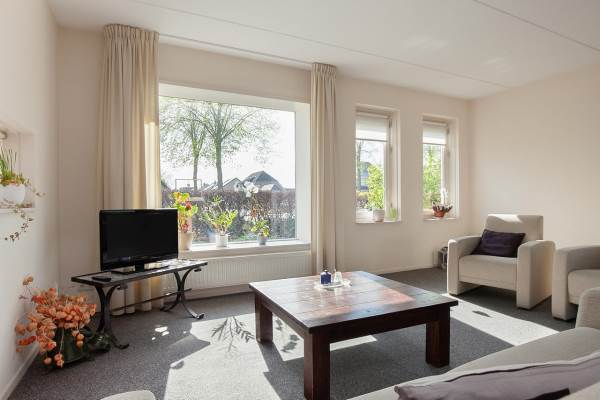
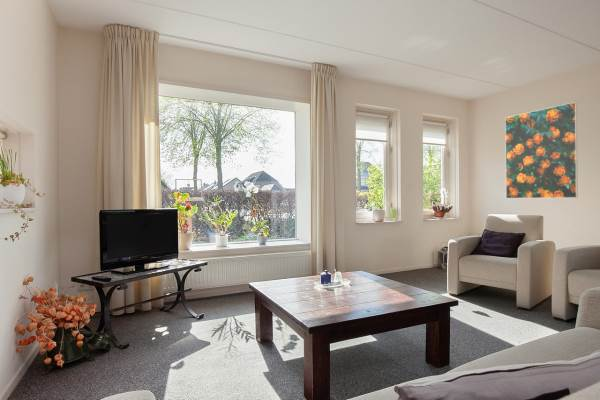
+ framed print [504,101,579,199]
